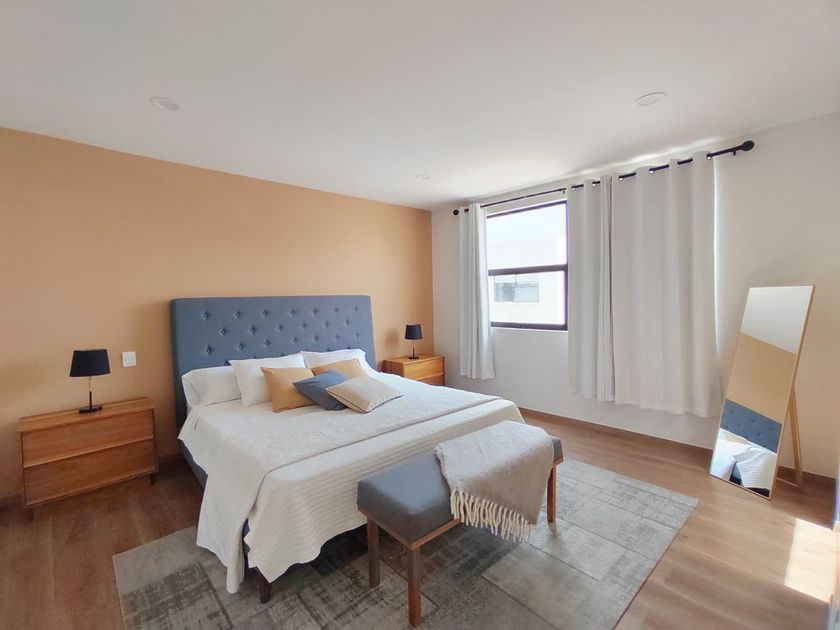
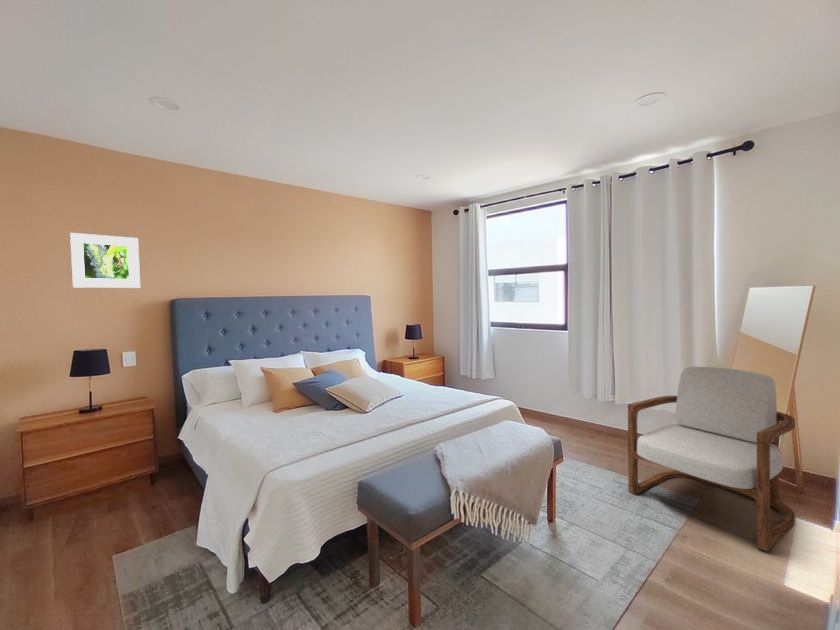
+ armchair [627,366,796,552]
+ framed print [69,232,141,289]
